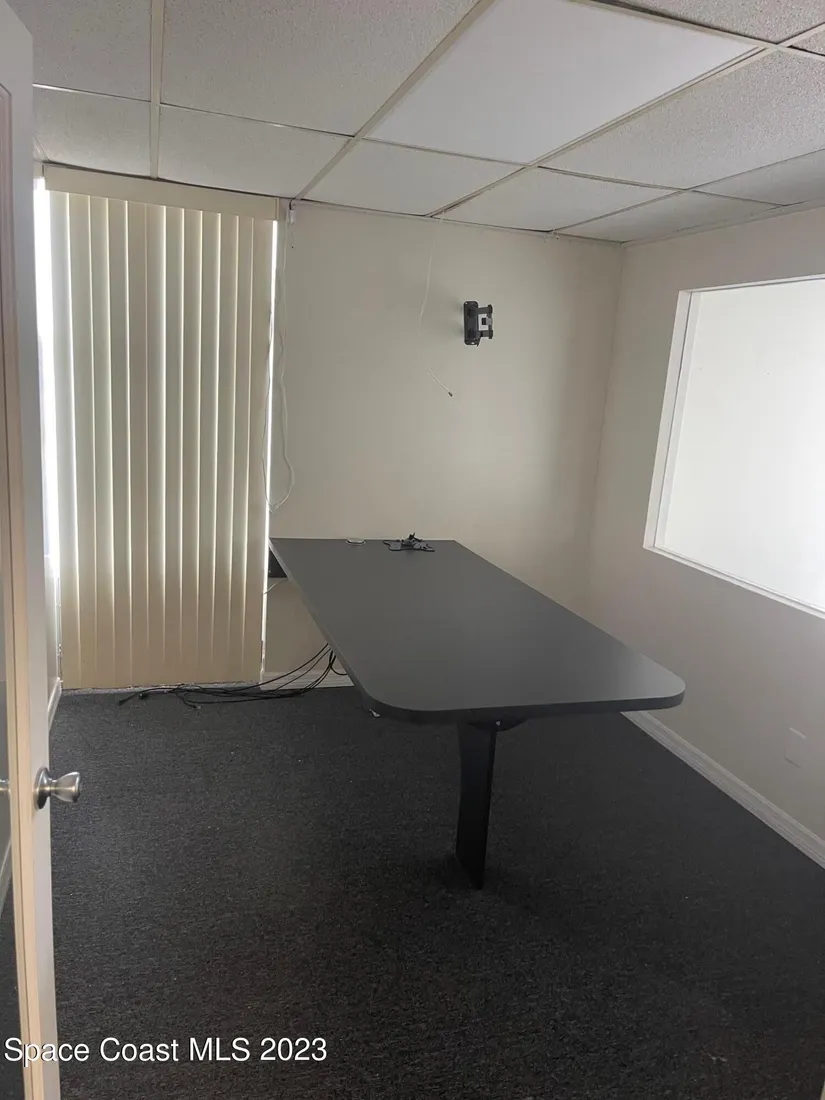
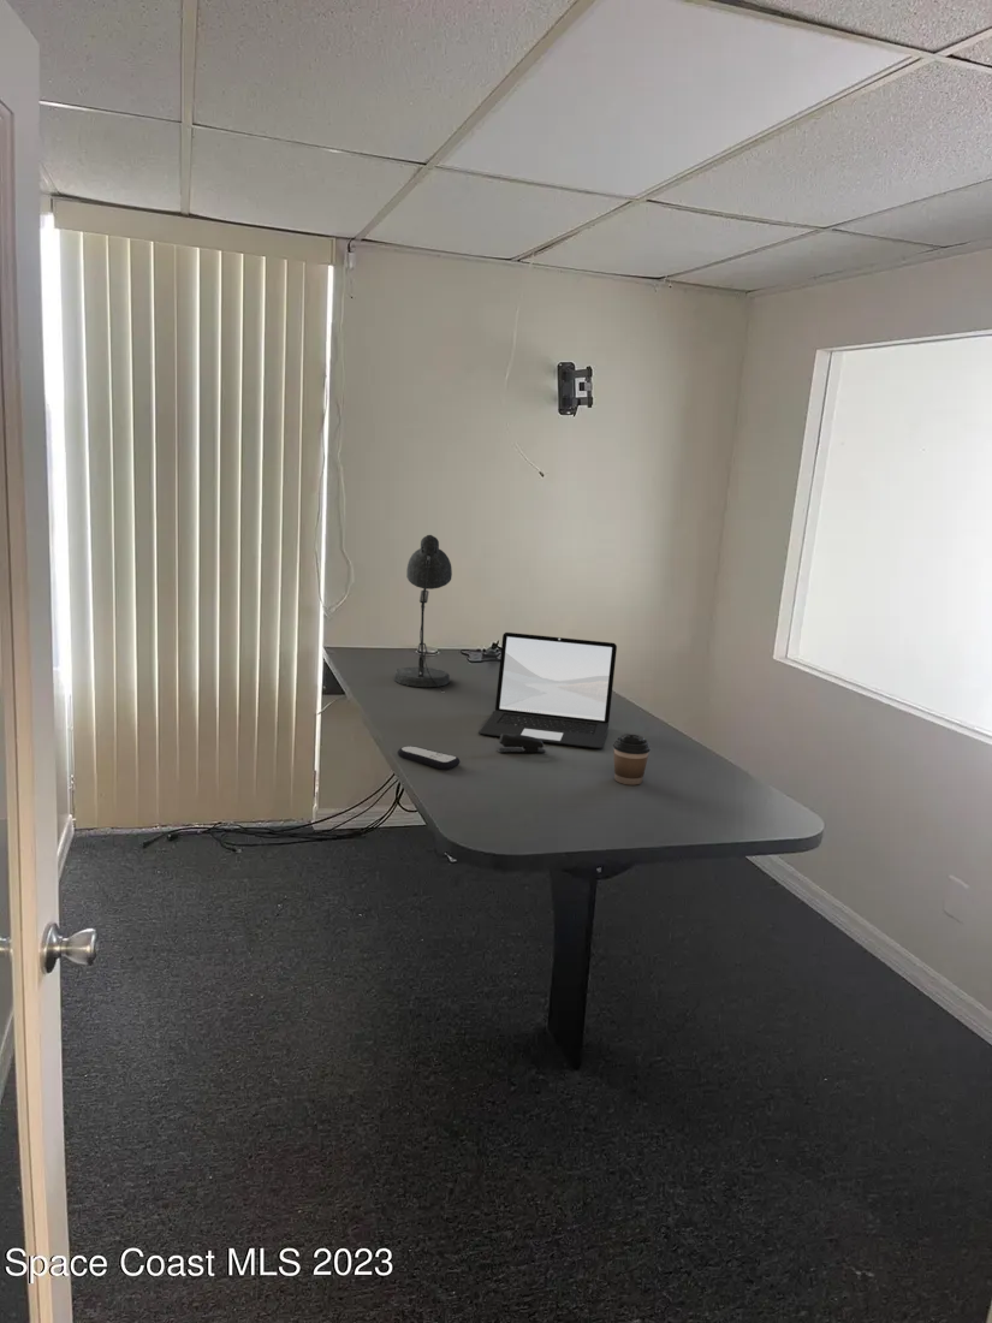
+ stapler [497,734,546,754]
+ desk lamp [393,534,453,690]
+ coffee cup [612,732,652,787]
+ remote control [397,744,461,771]
+ laptop [477,631,618,749]
